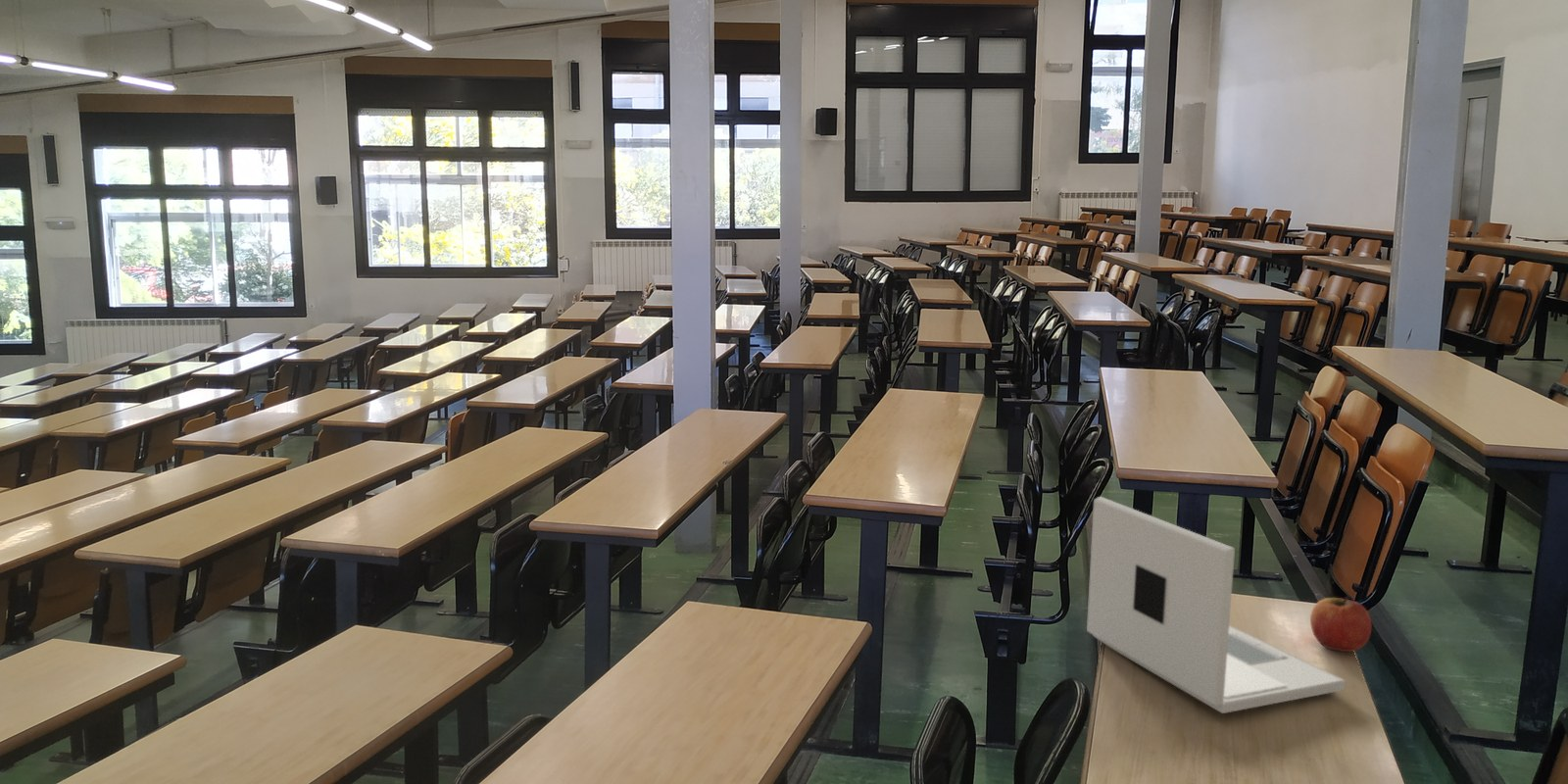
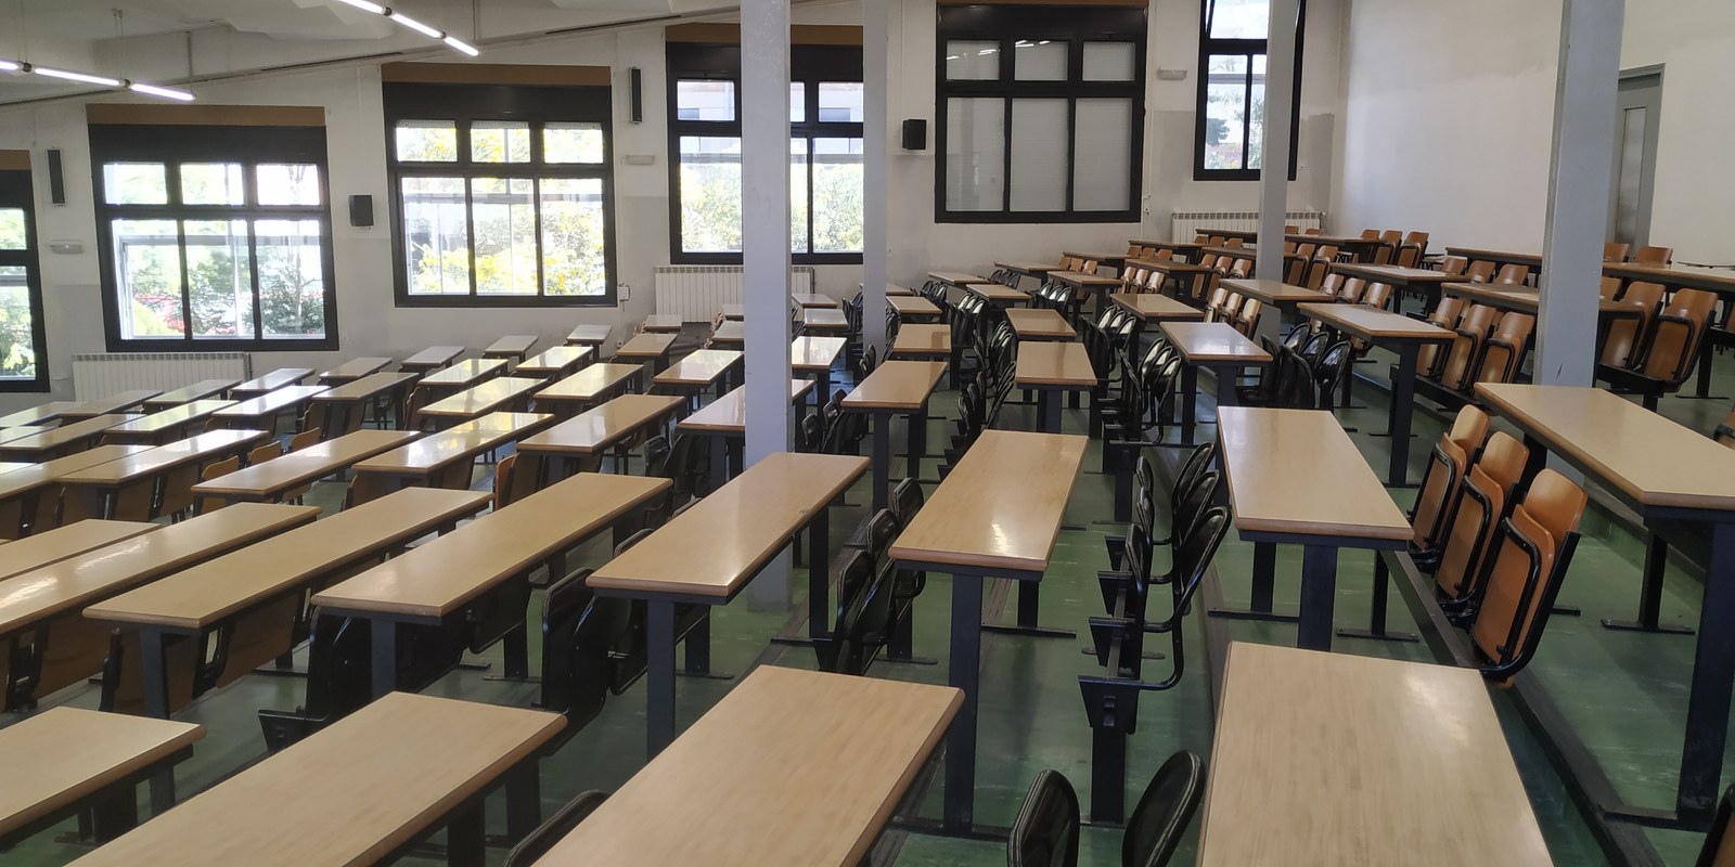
- laptop [1086,496,1347,714]
- apple [1309,595,1372,653]
